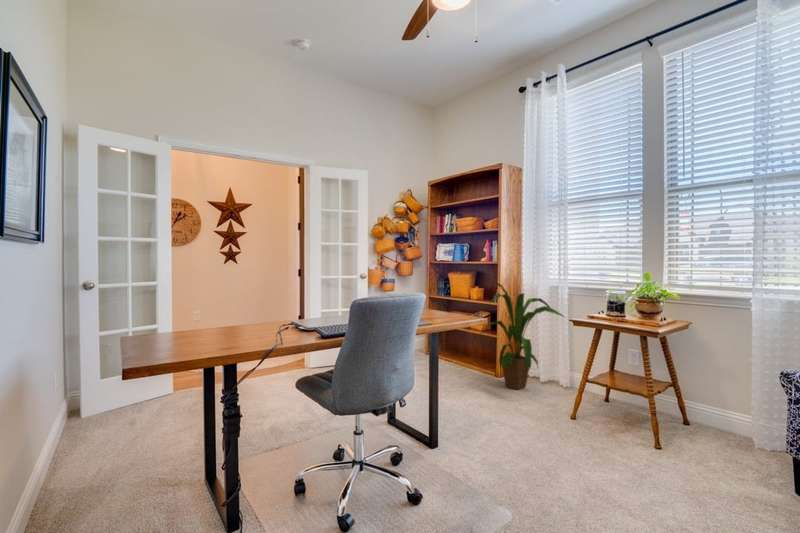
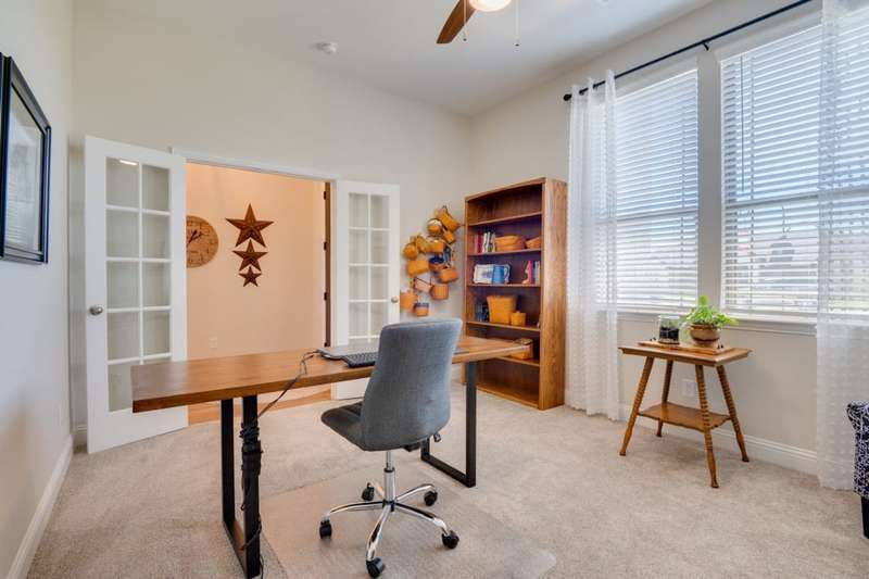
- house plant [477,280,565,391]
